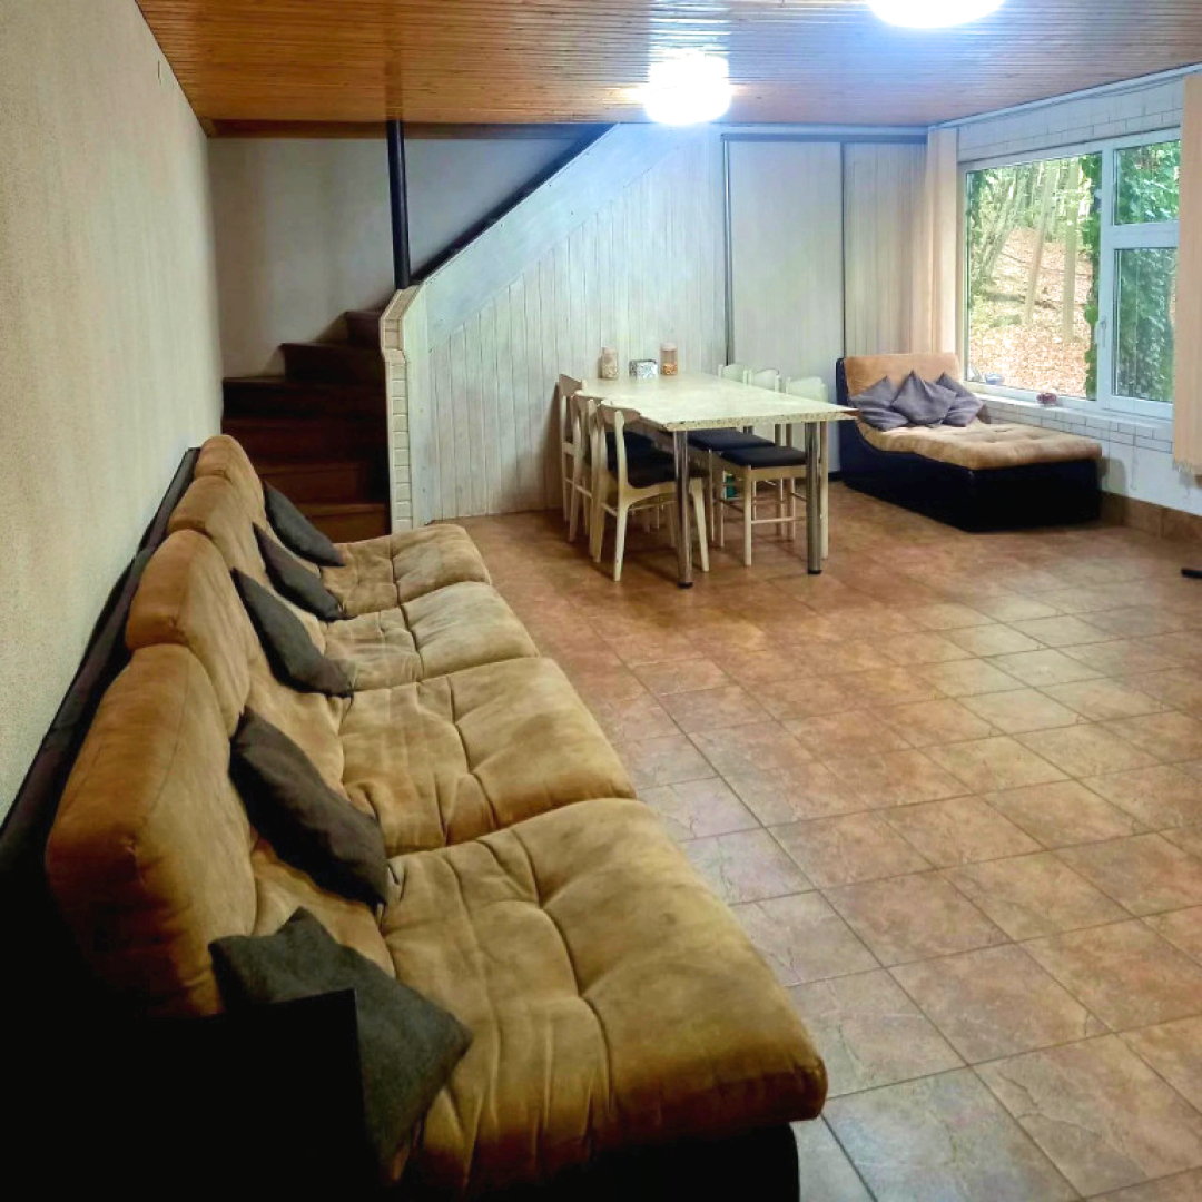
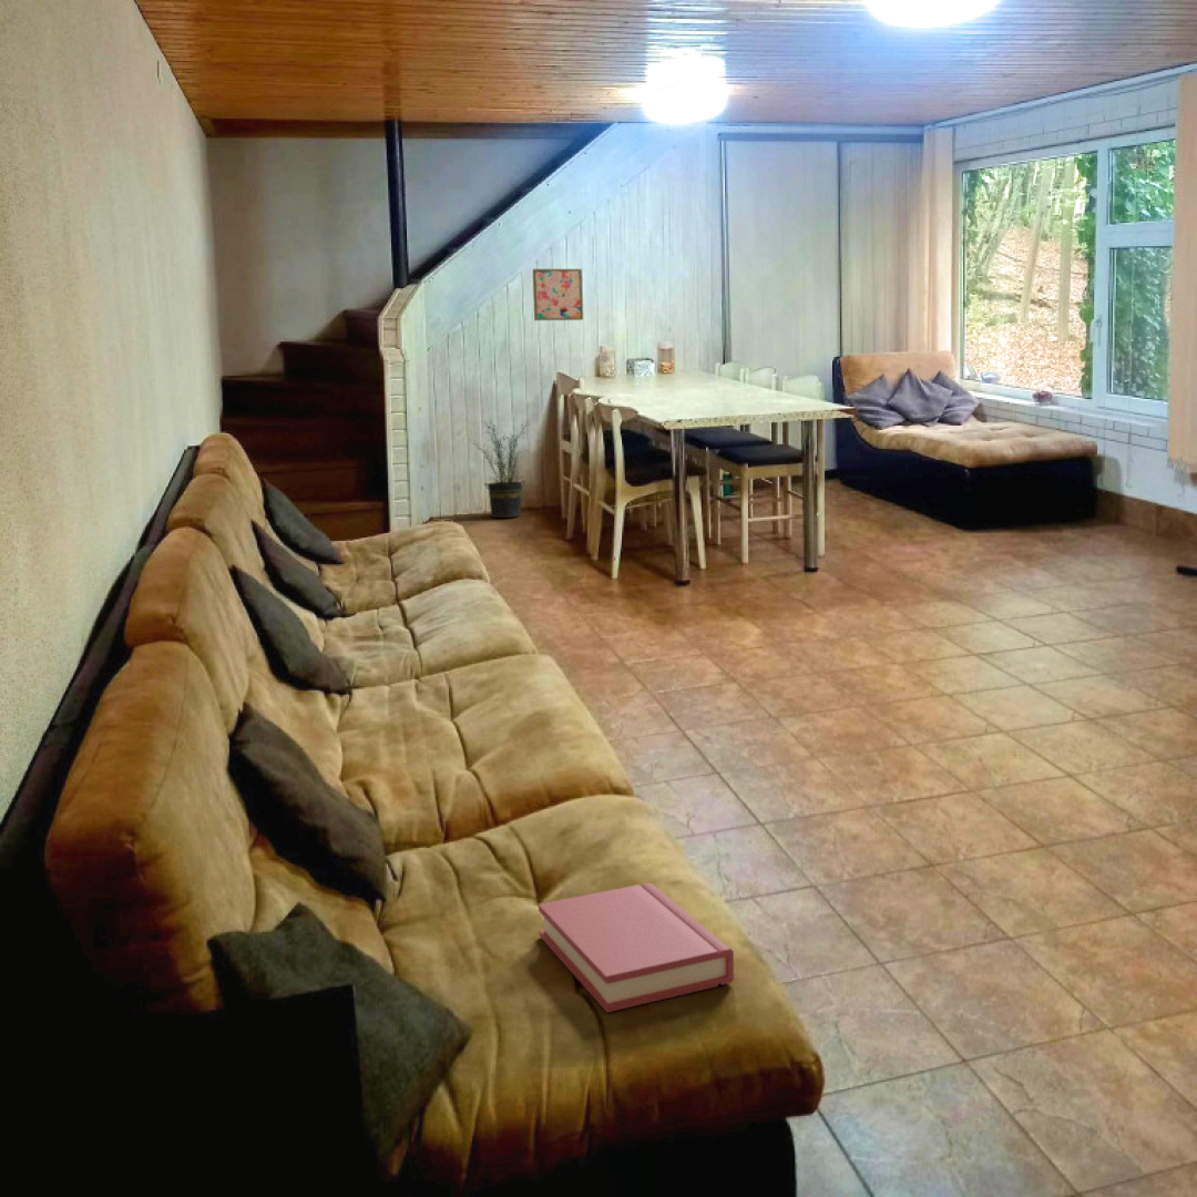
+ hardback book [538,881,735,1013]
+ potted plant [470,418,531,519]
+ wall art [532,268,584,321]
